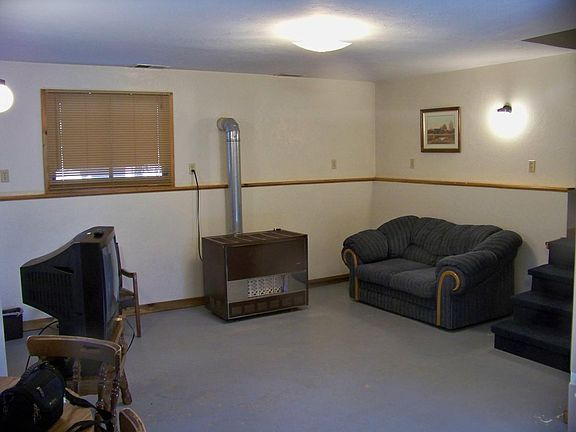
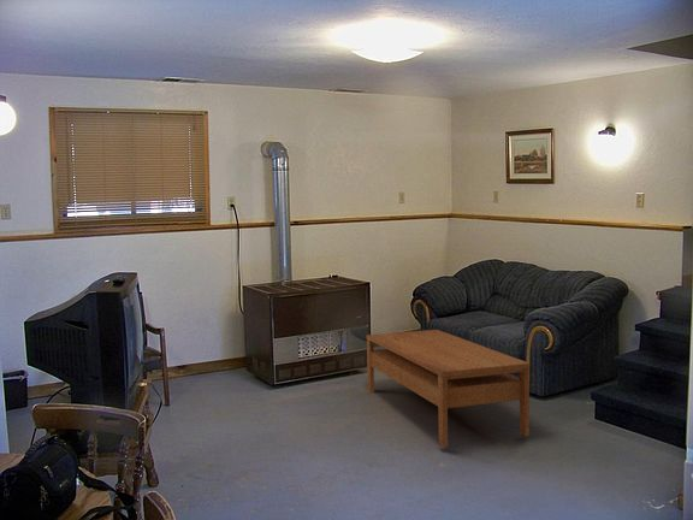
+ coffee table [366,329,531,449]
